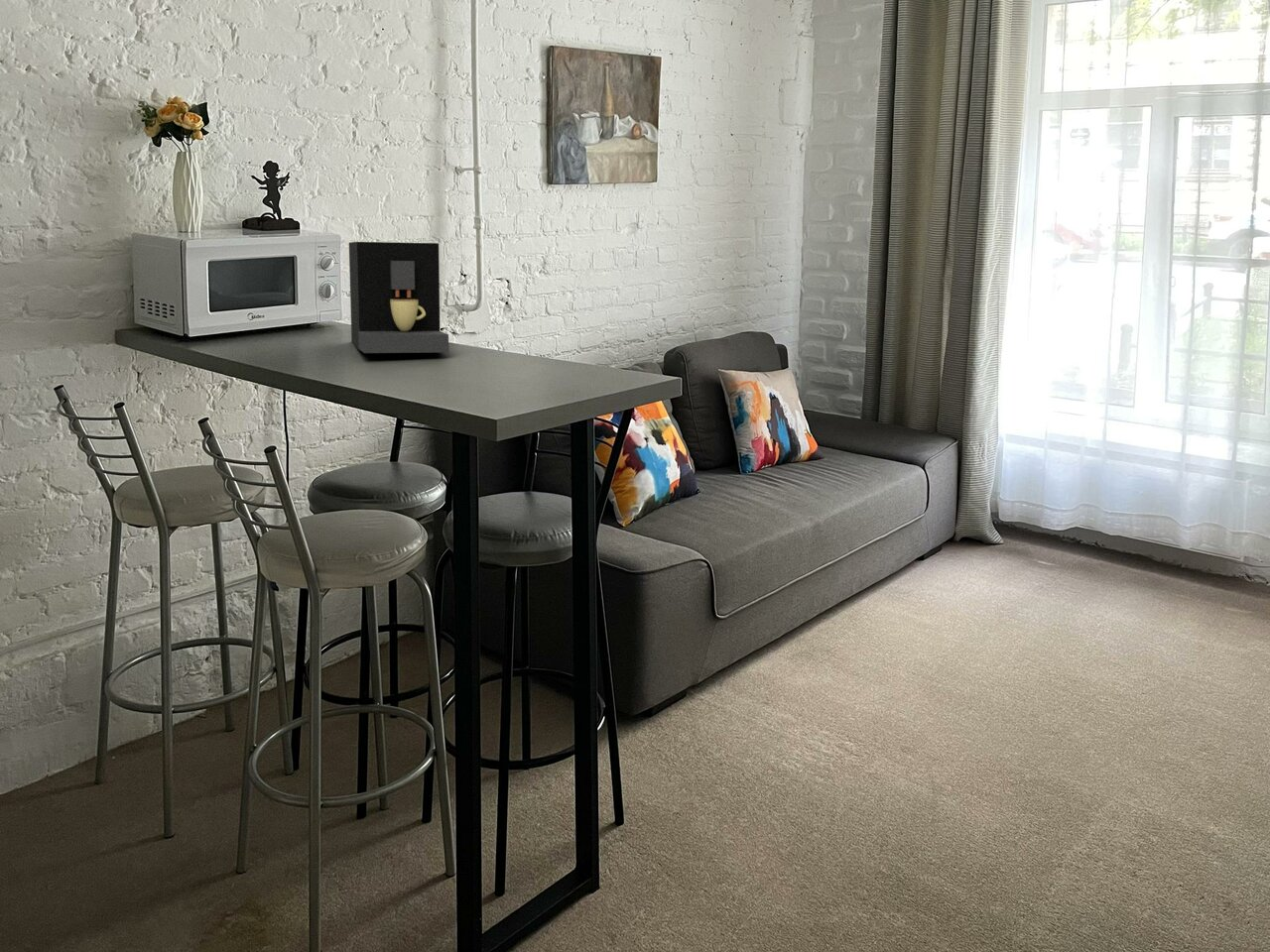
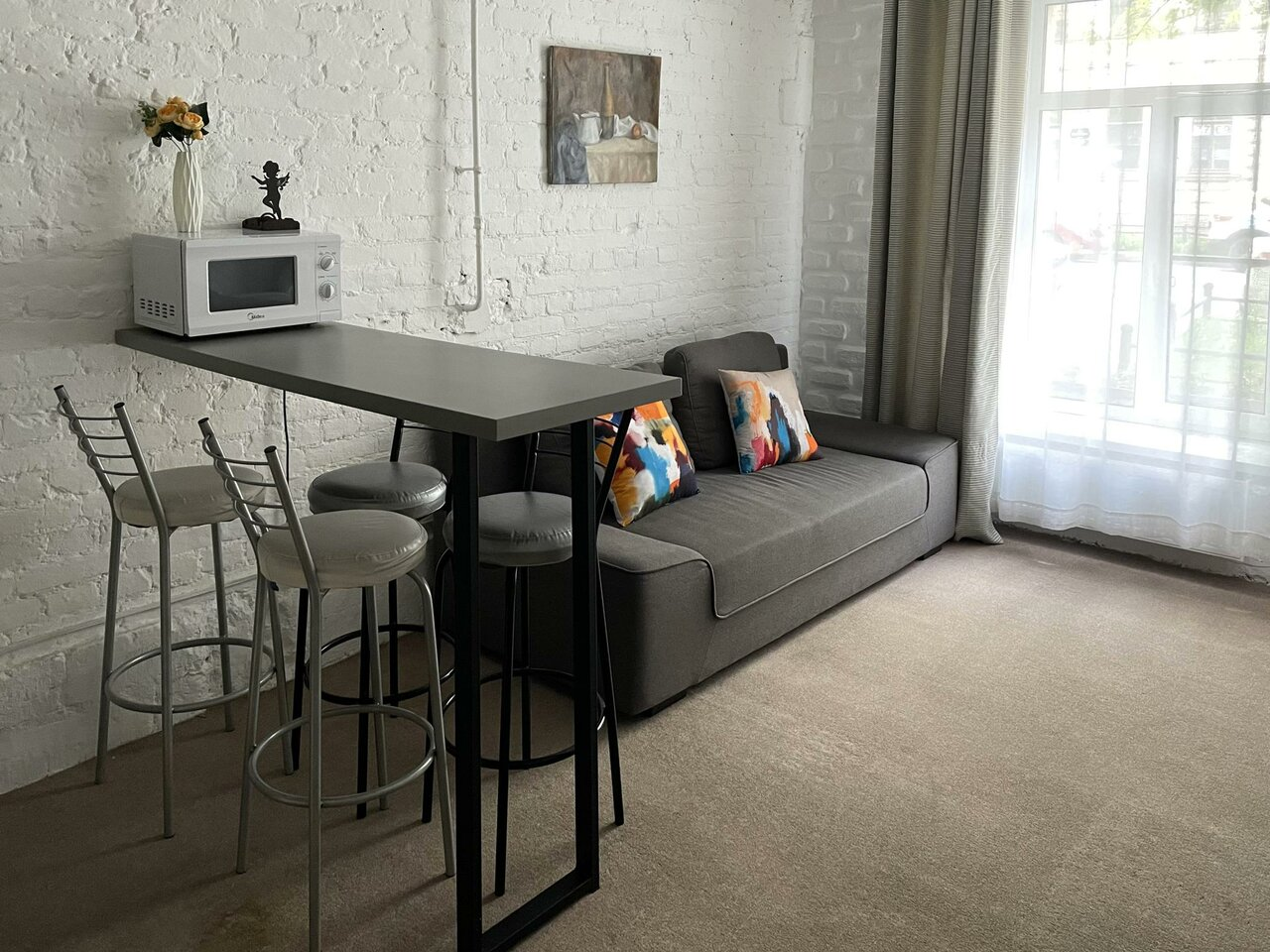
- coffee maker [348,241,449,354]
